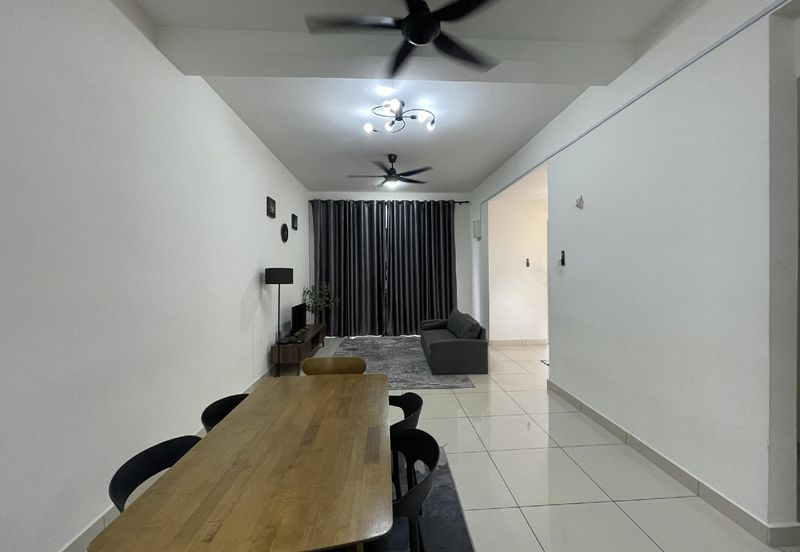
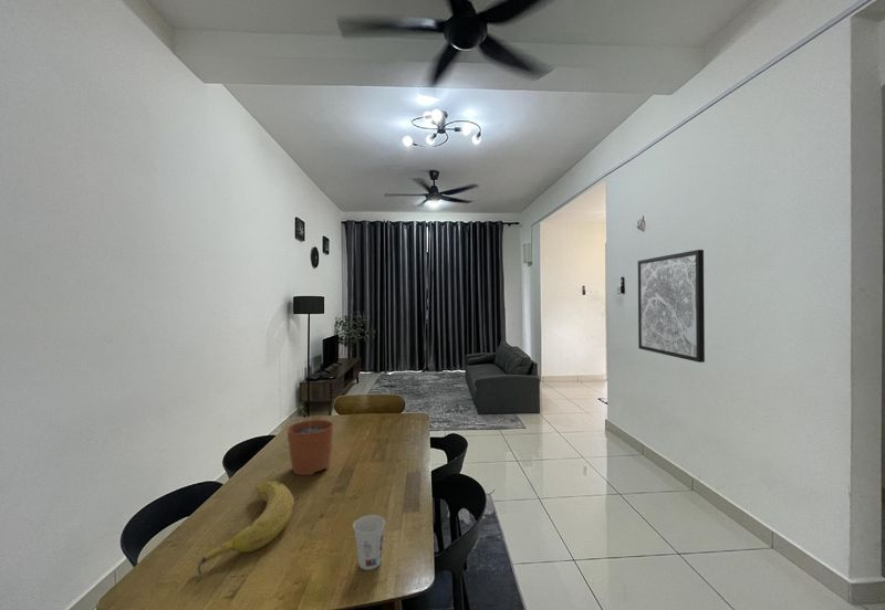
+ plant pot [285,404,334,476]
+ fruit [195,480,295,580]
+ wall art [637,249,706,364]
+ cup [352,514,386,571]
